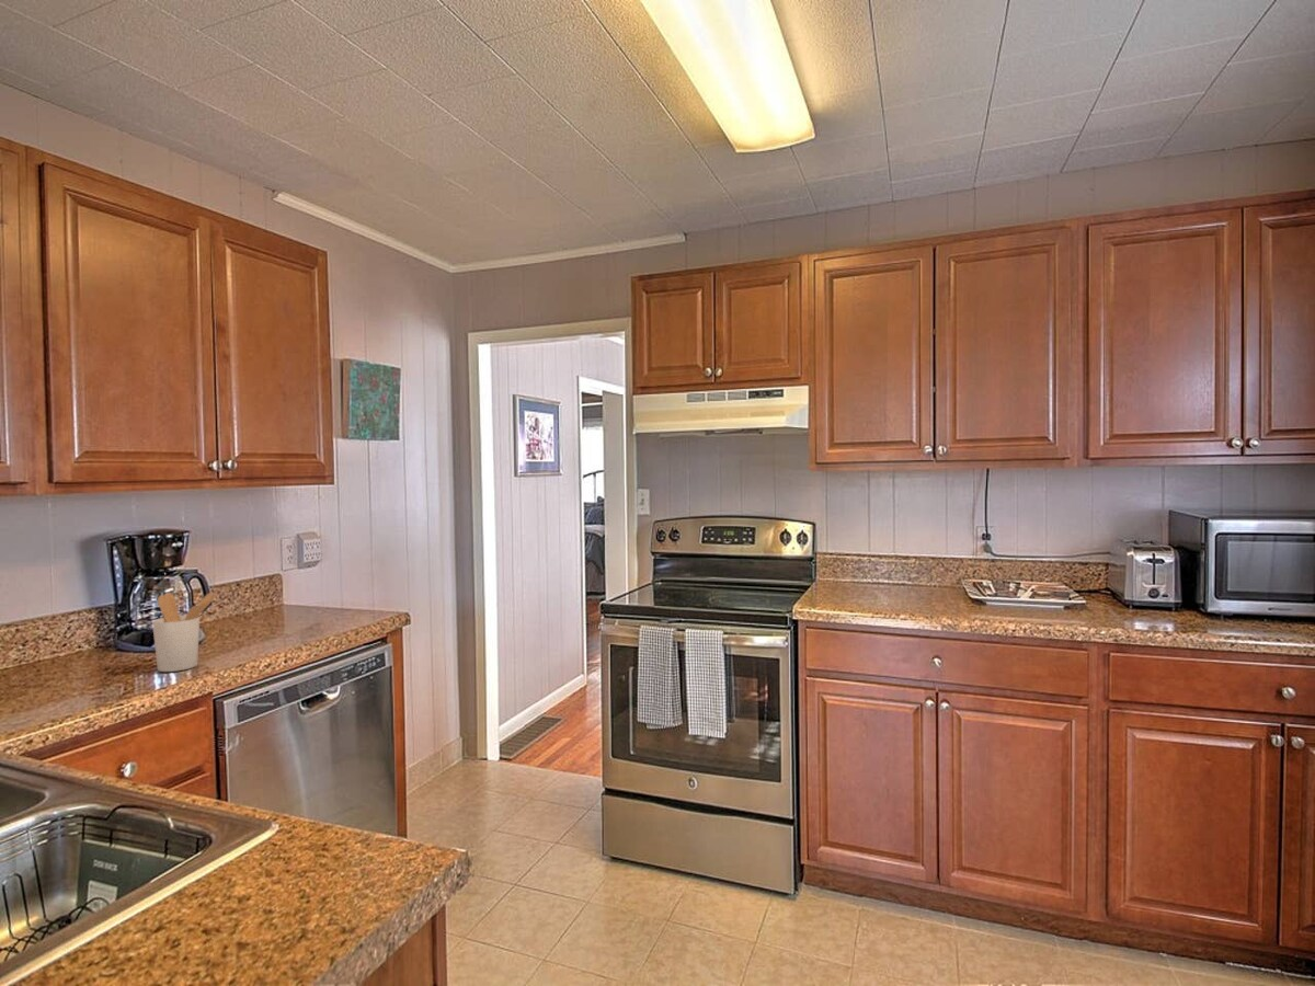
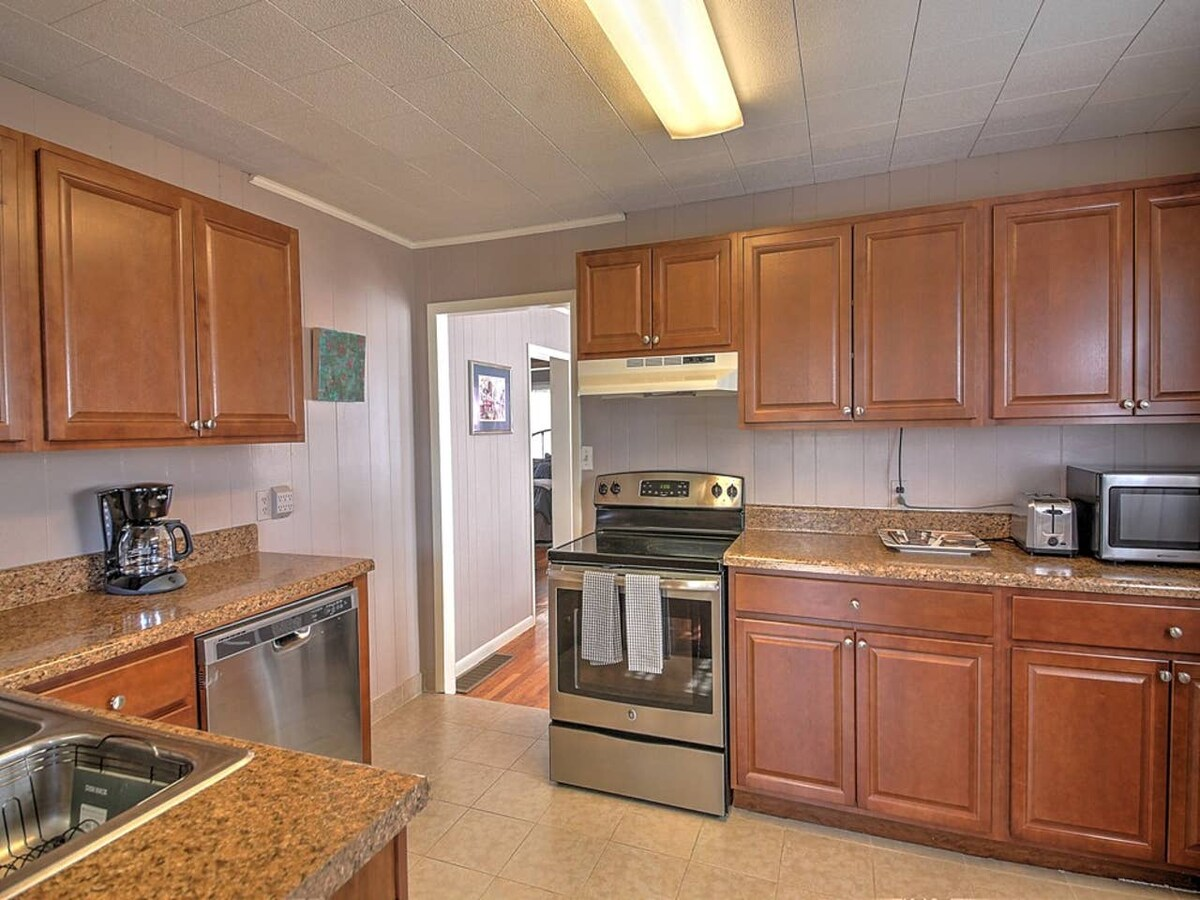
- utensil holder [151,592,219,673]
